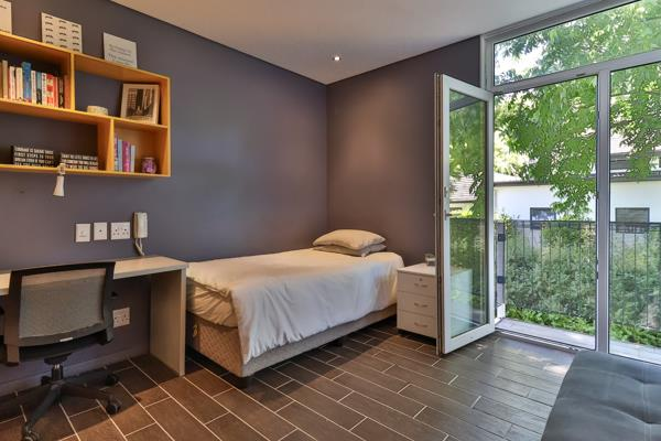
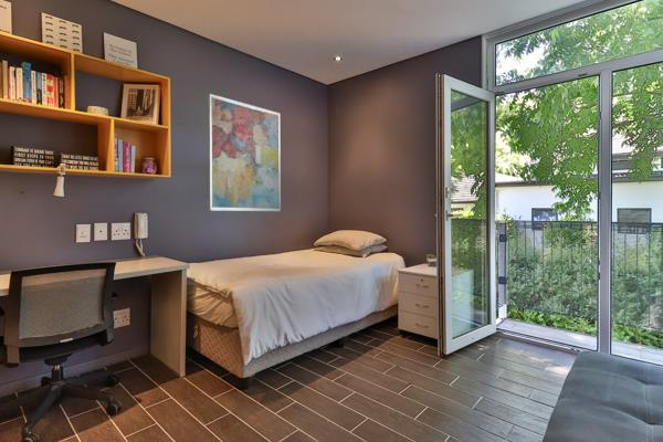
+ wall art [207,93,282,212]
